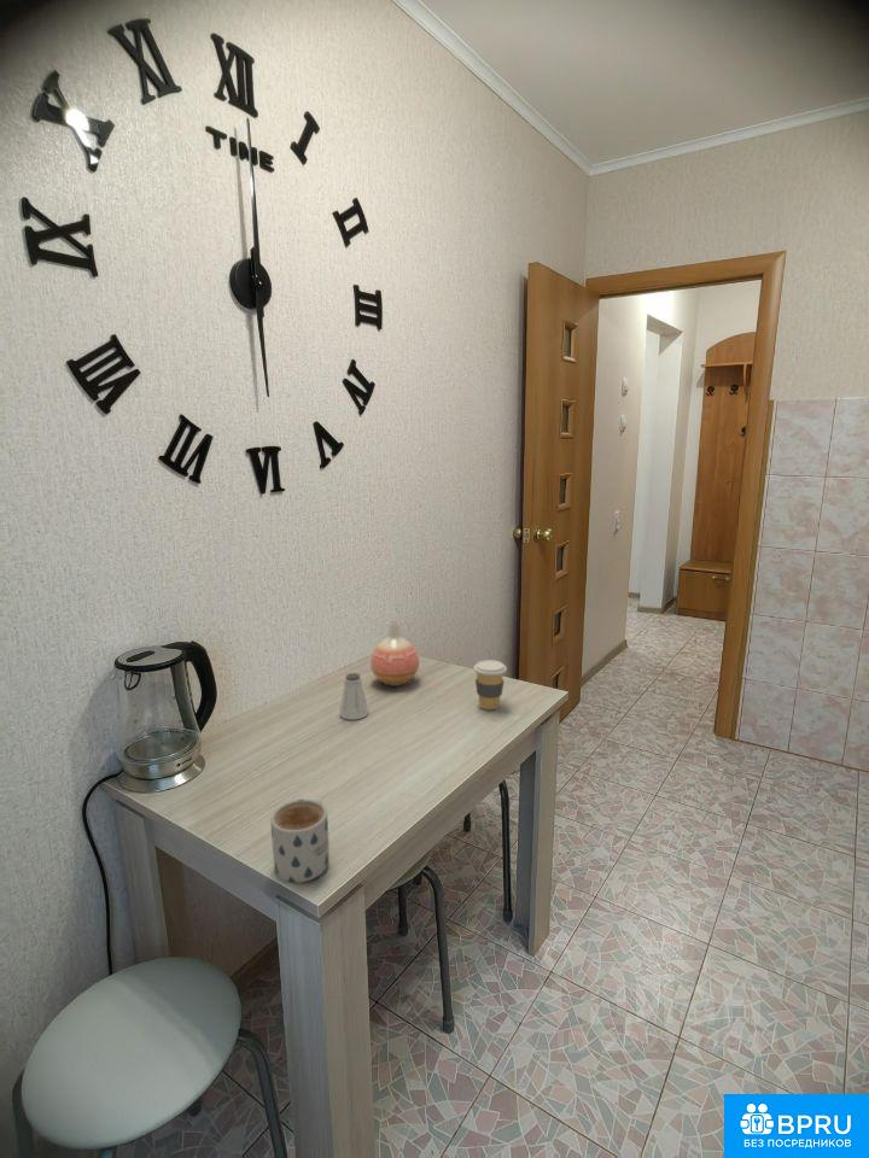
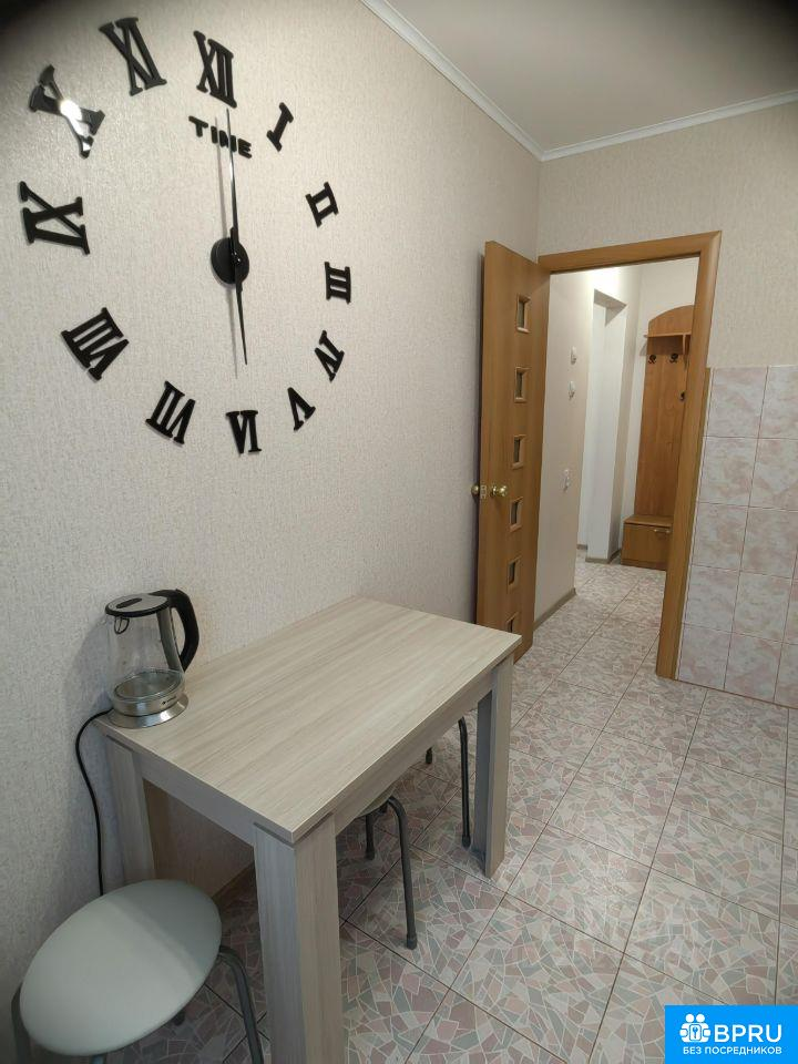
- mug [269,799,331,884]
- coffee cup [473,659,508,710]
- vase [369,620,420,688]
- saltshaker [338,672,369,721]
